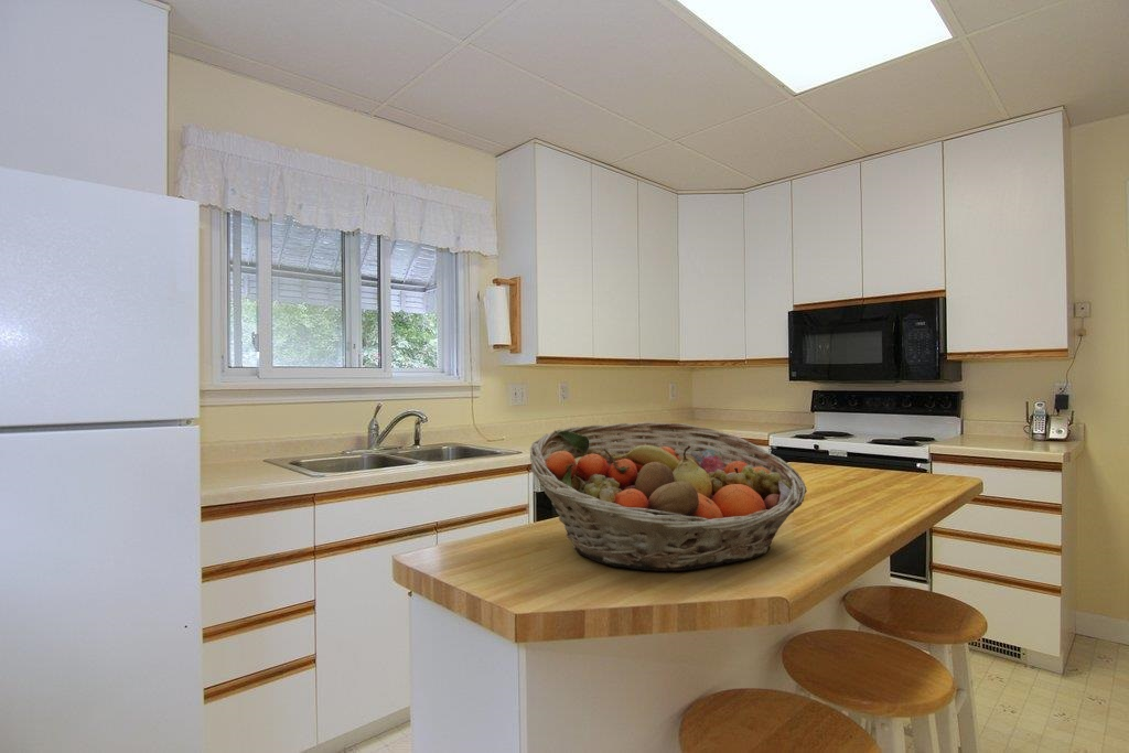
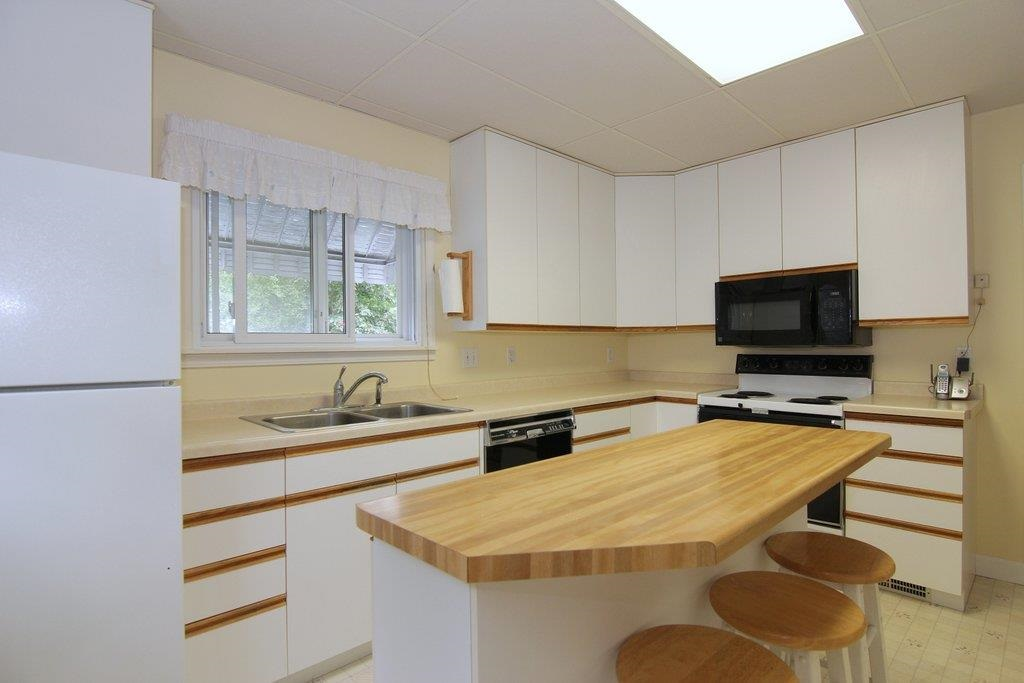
- fruit basket [529,421,808,572]
